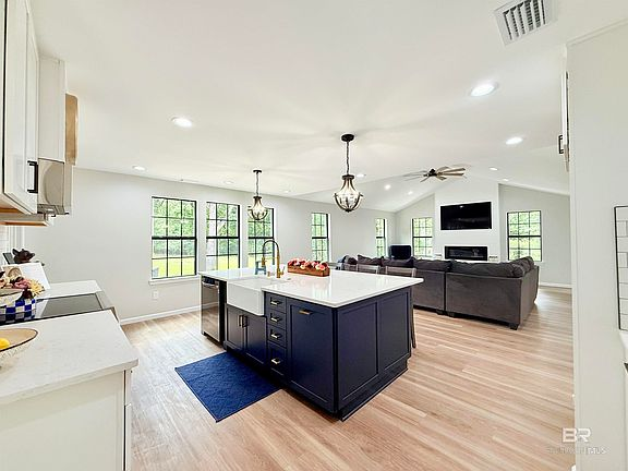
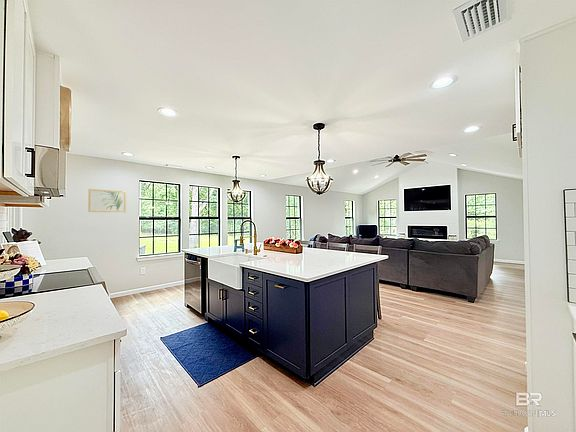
+ wall art [87,188,127,213]
